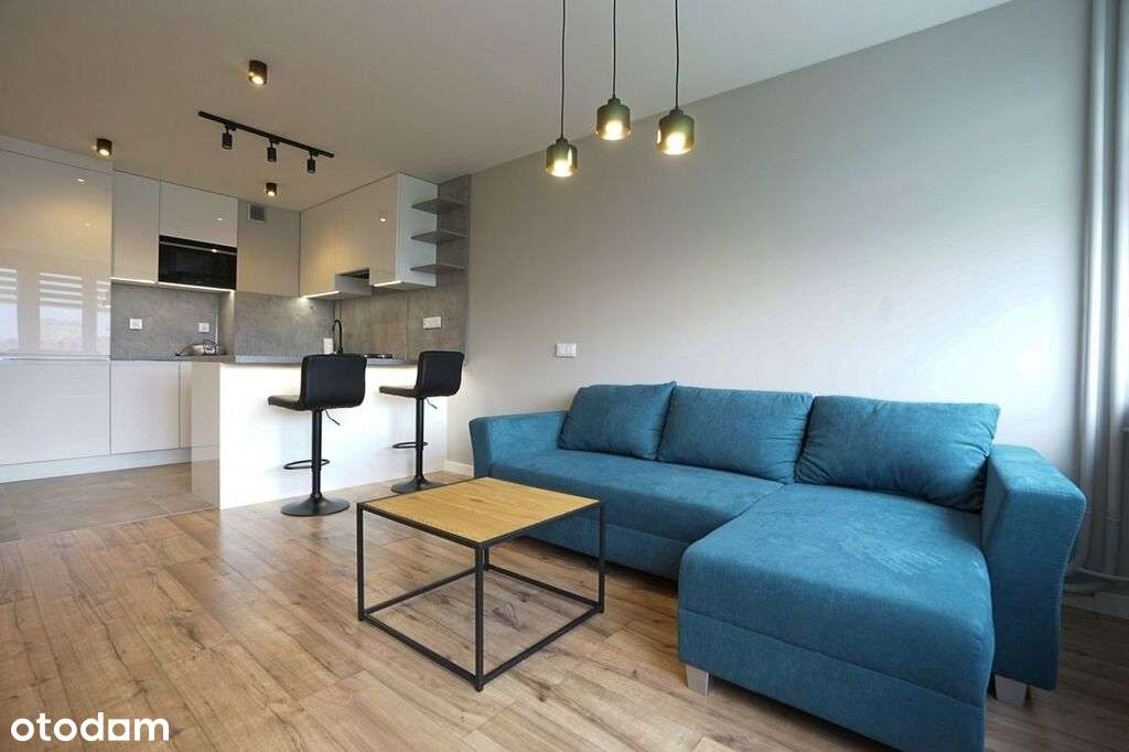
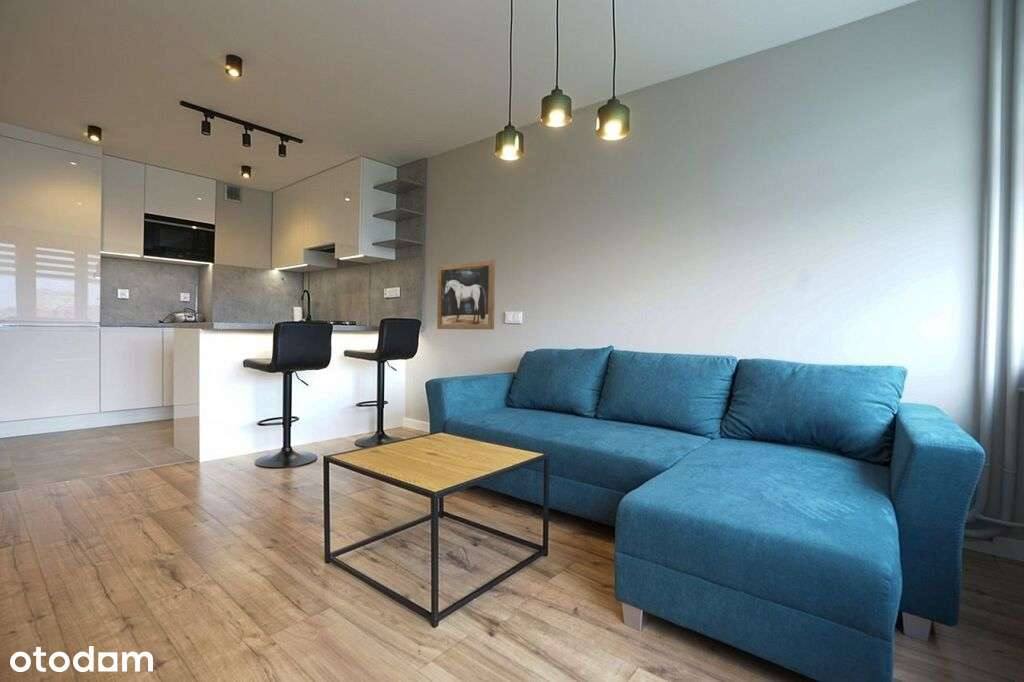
+ wall art [436,258,496,331]
